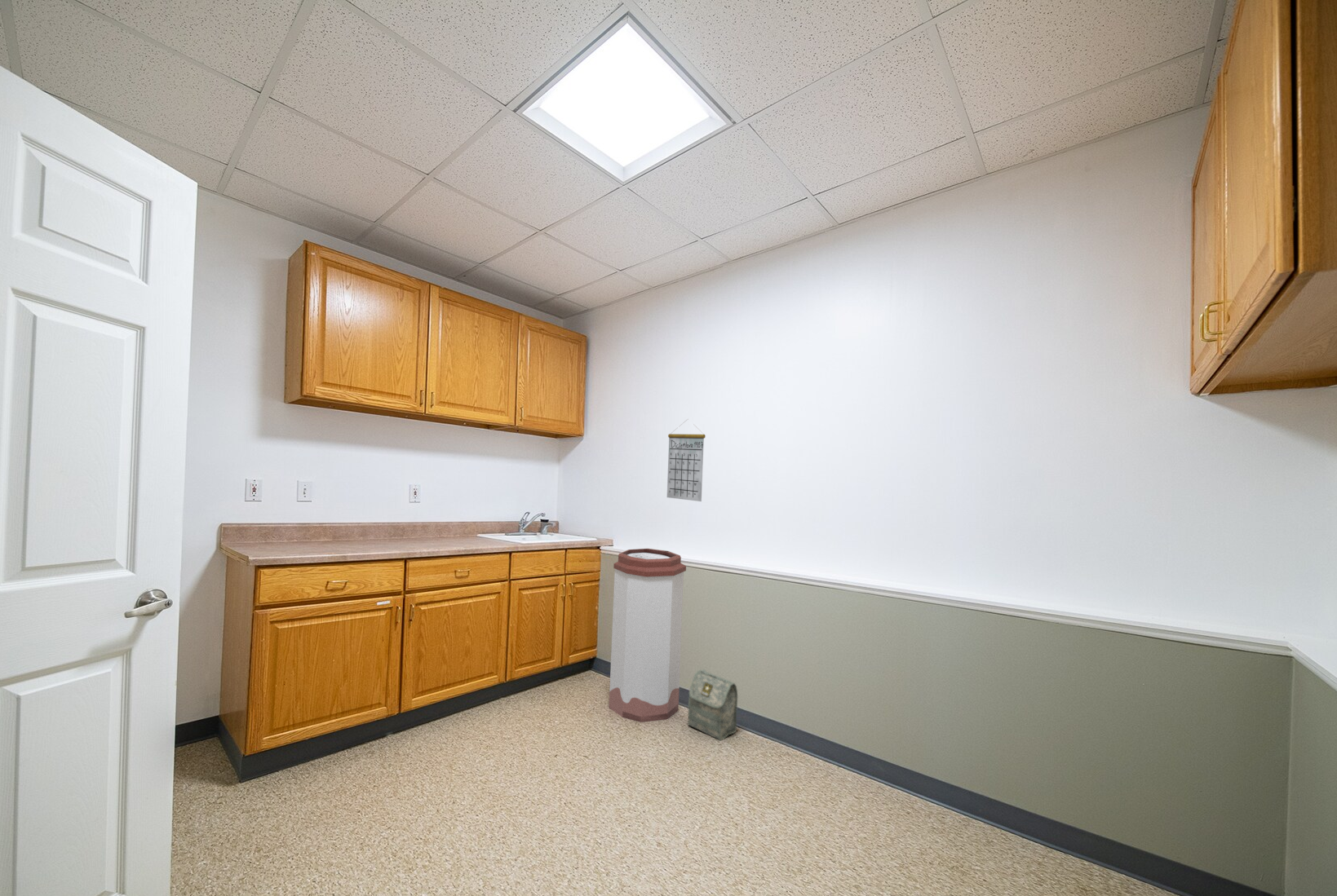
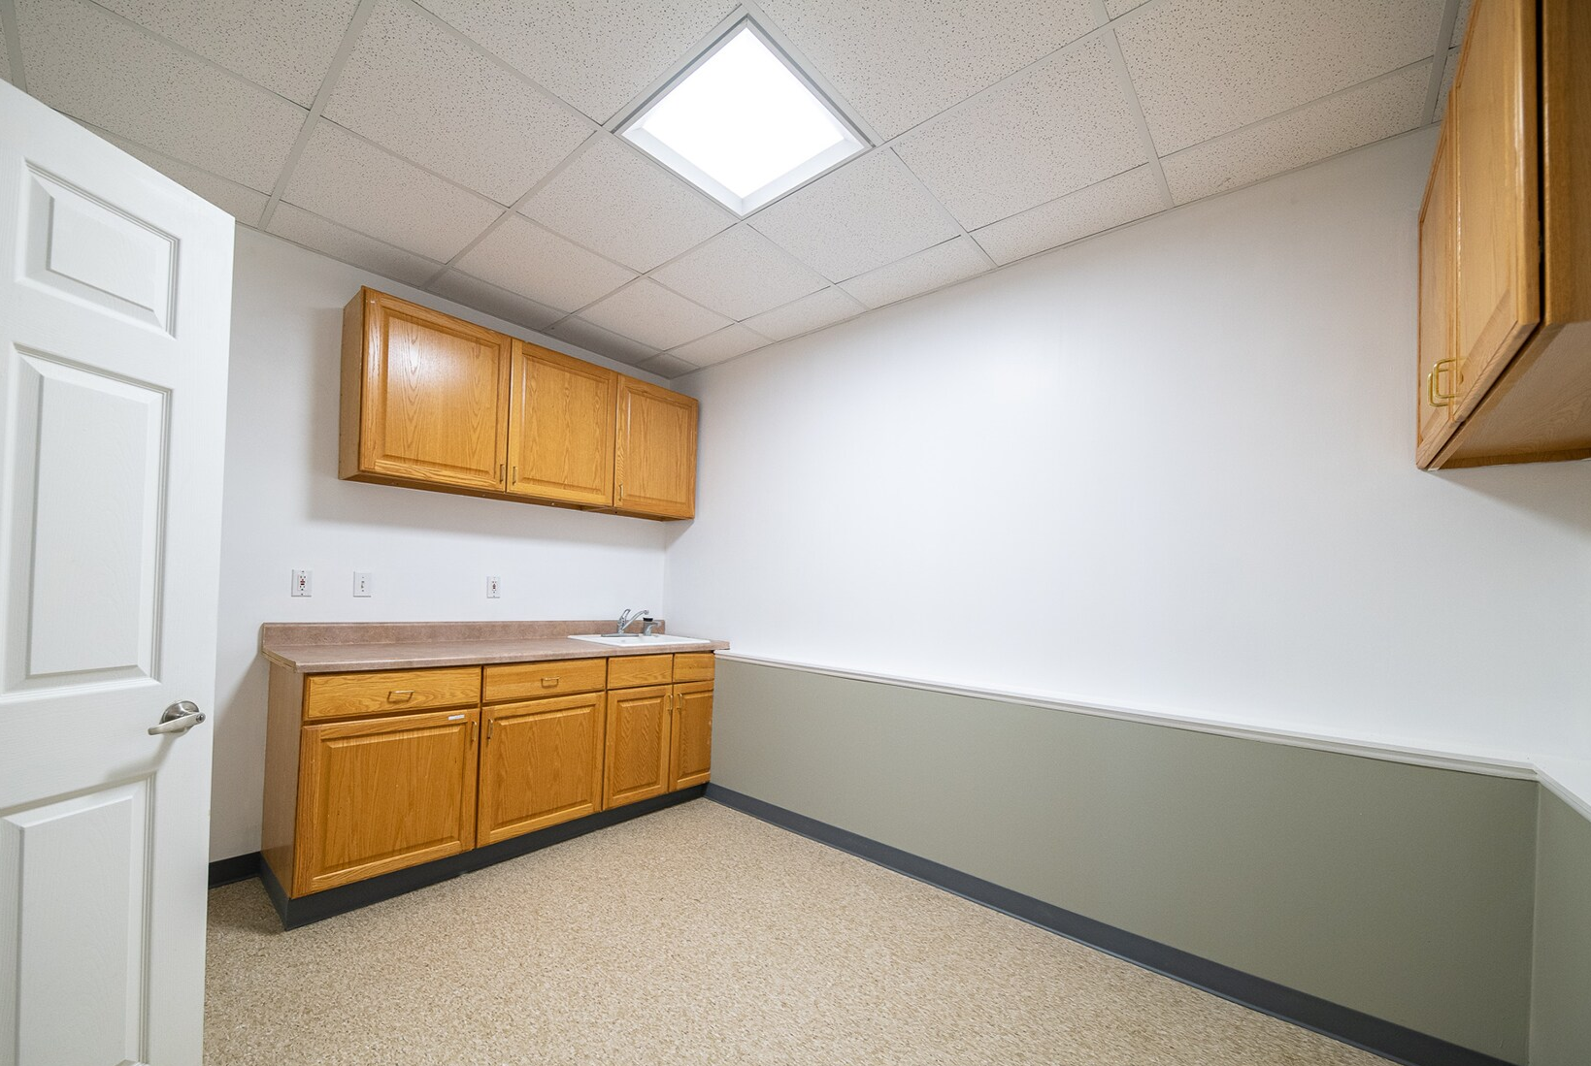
- bag [687,669,738,742]
- trash can [609,548,687,723]
- calendar [666,419,706,502]
